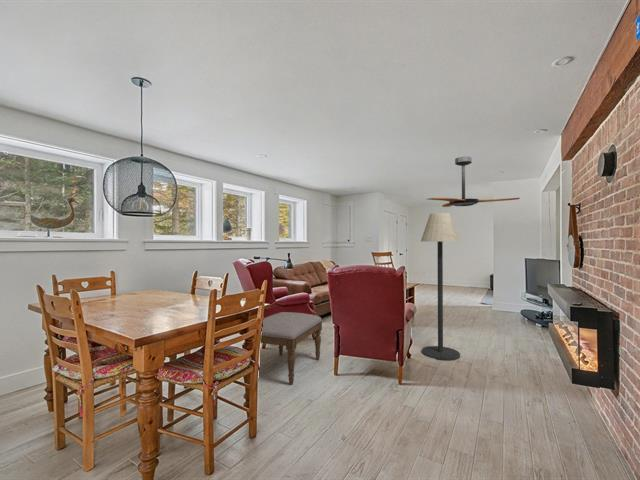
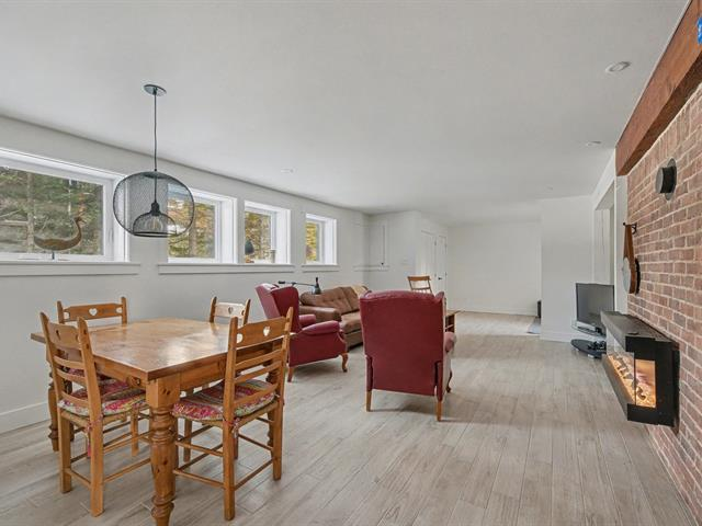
- ottoman [260,311,323,386]
- ceiling fan [426,156,521,208]
- floor lamp [420,212,461,361]
